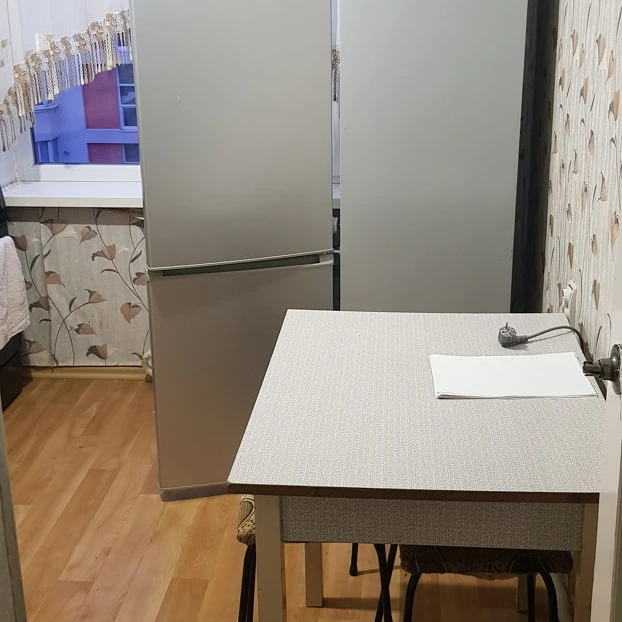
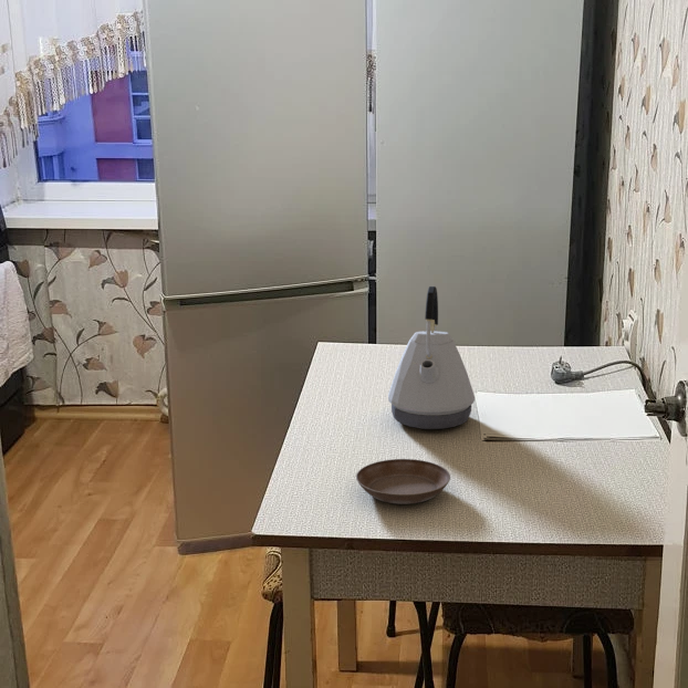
+ kettle [387,285,476,430]
+ saucer [355,458,451,505]
